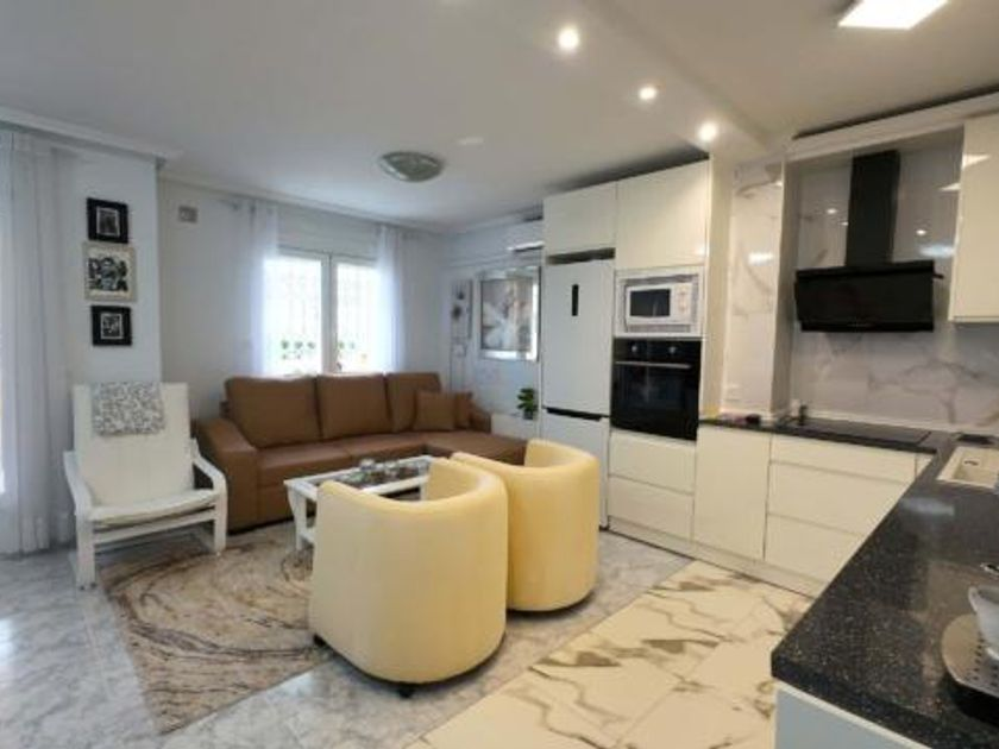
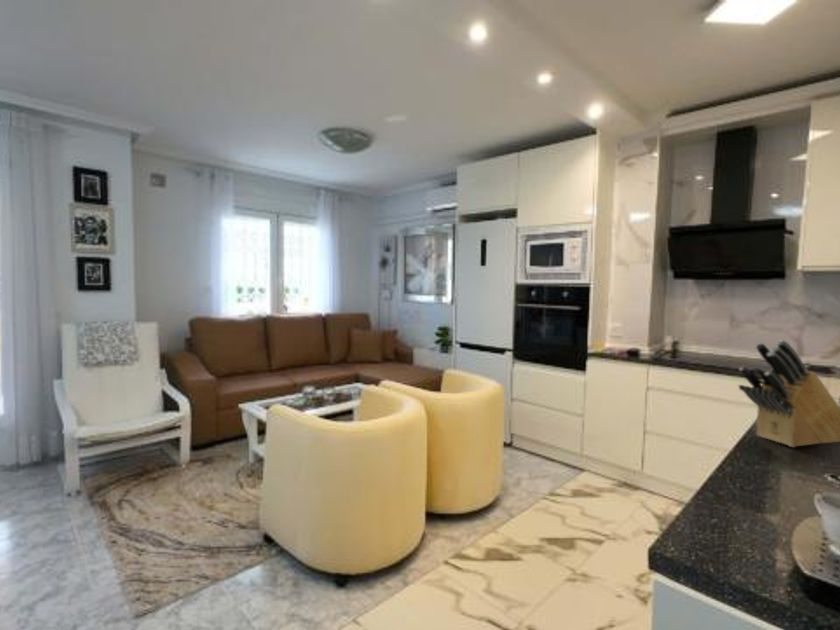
+ knife block [738,339,840,448]
